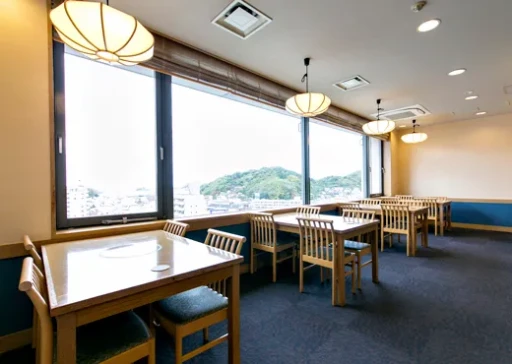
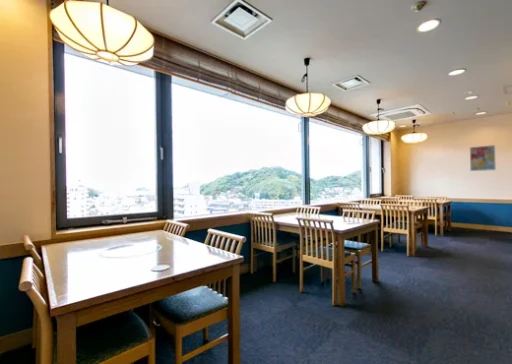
+ wall art [469,144,497,172]
